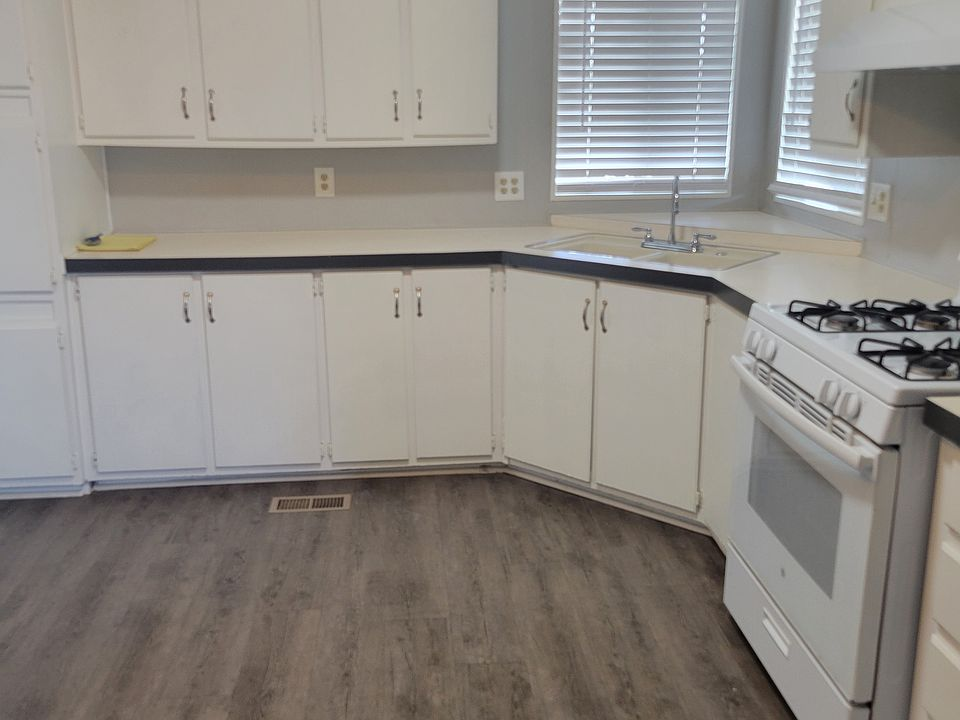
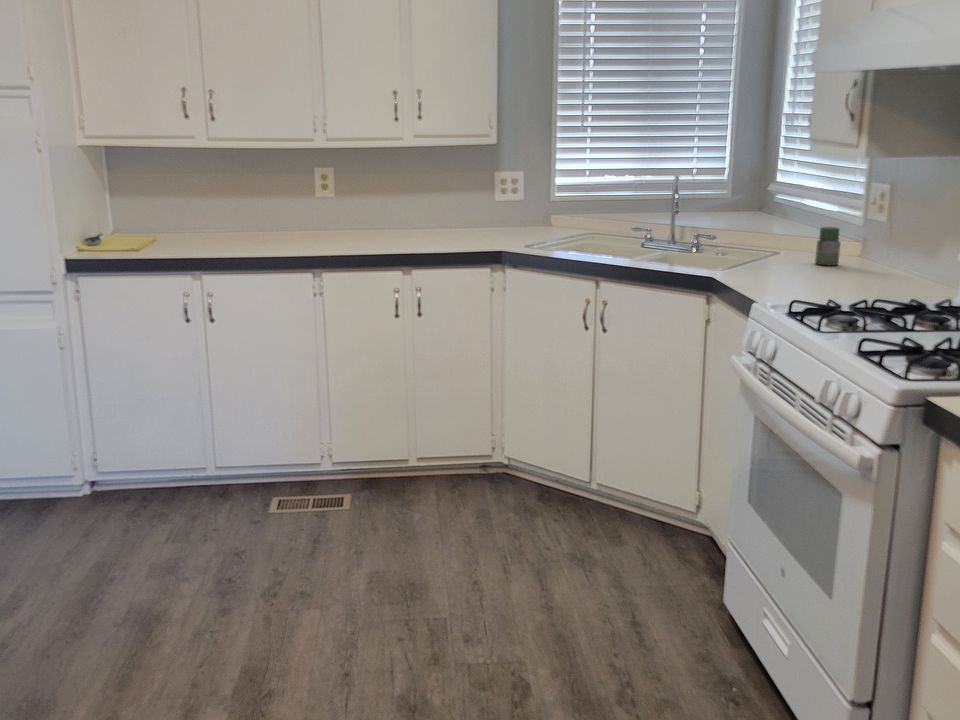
+ jar [814,226,841,267]
